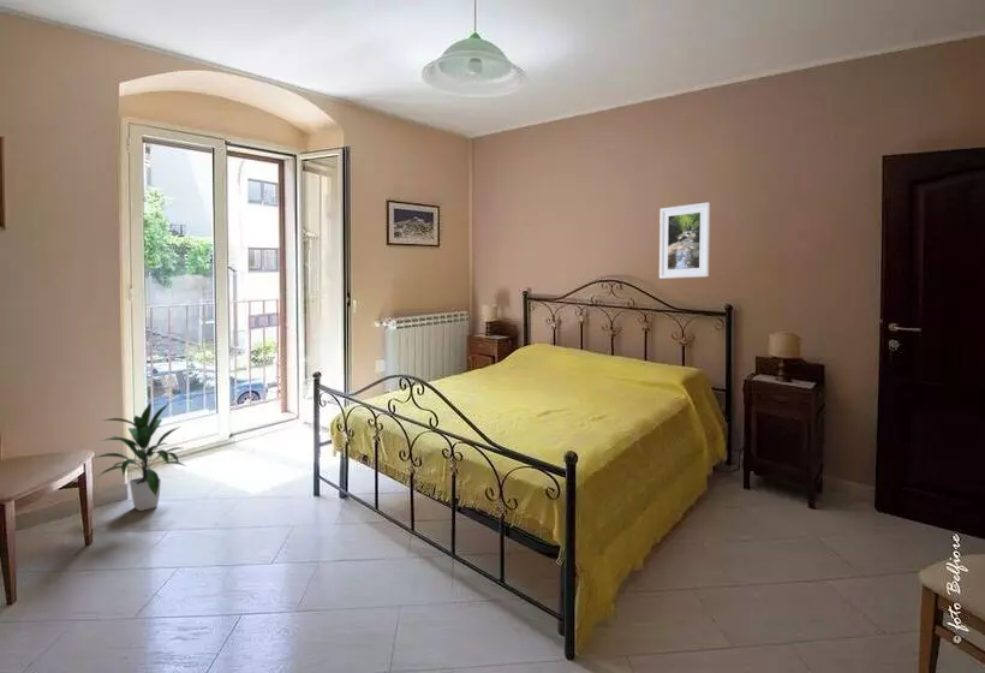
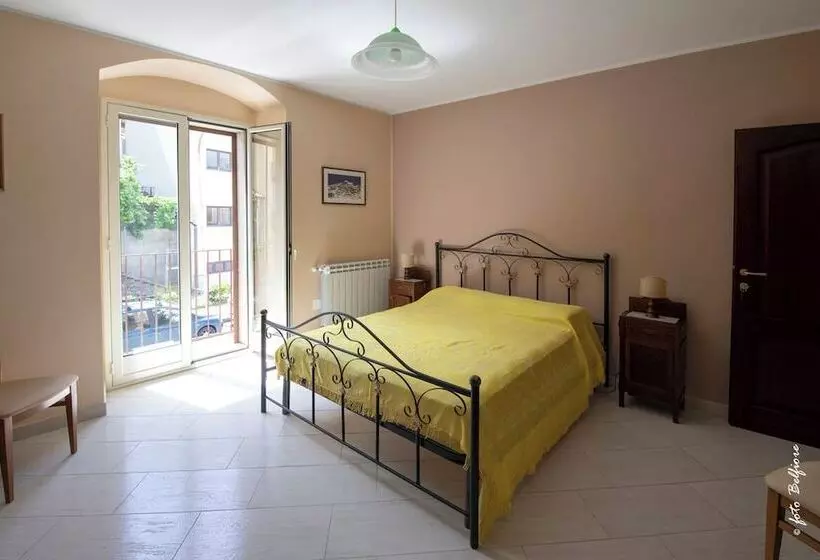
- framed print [658,202,711,280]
- indoor plant [94,399,187,512]
